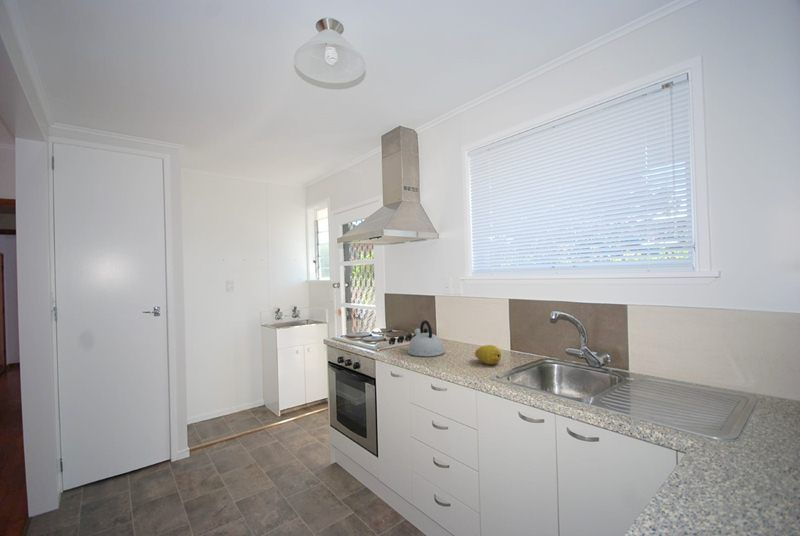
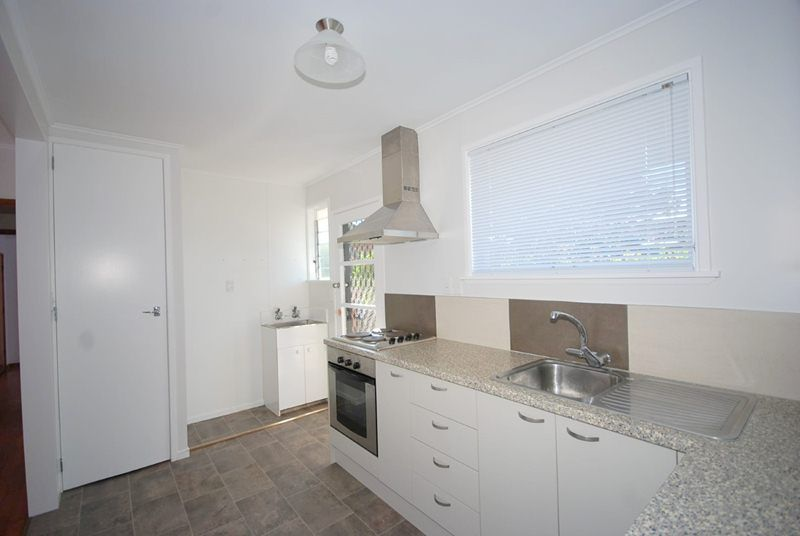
- kettle [407,319,446,358]
- fruit [474,344,502,365]
